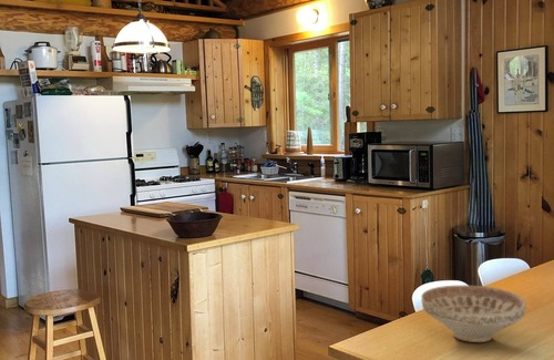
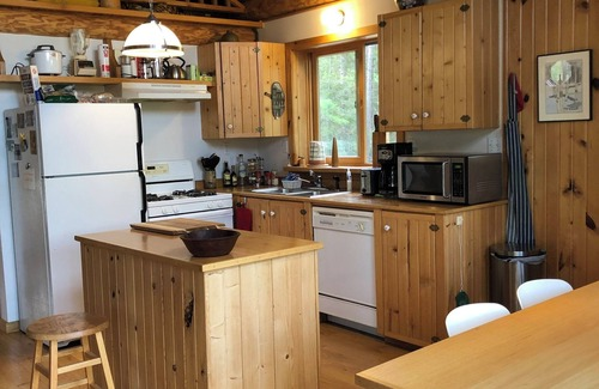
- decorative bowl [420,285,526,343]
